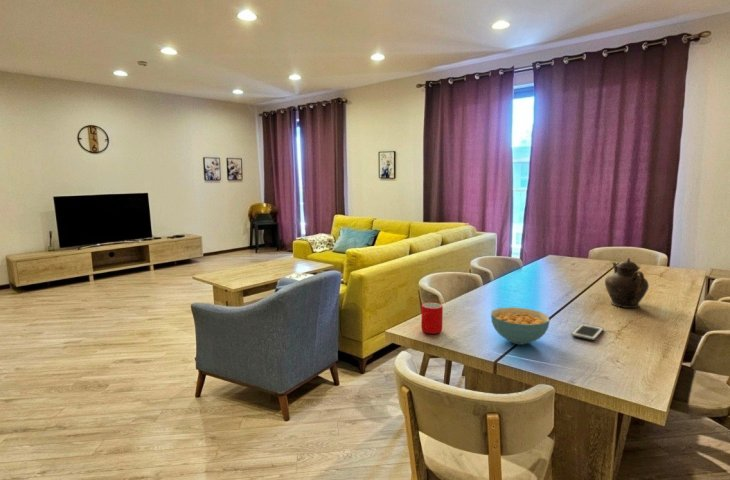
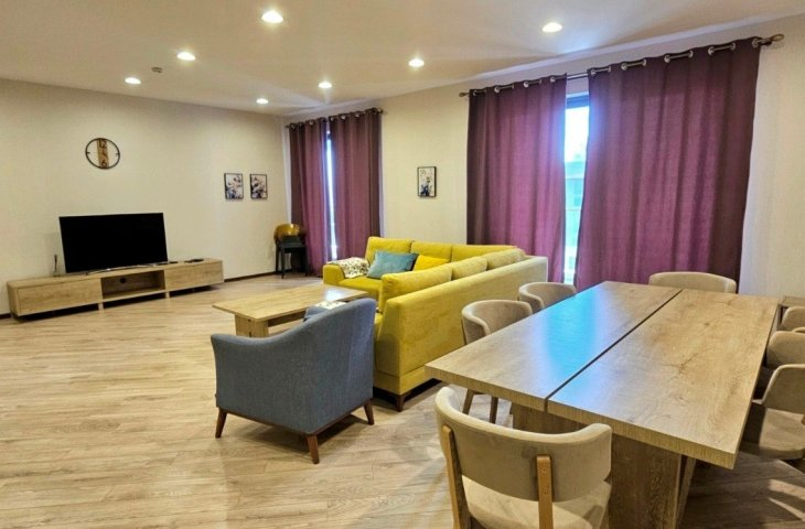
- cereal bowl [490,306,551,346]
- cell phone [570,323,604,342]
- cup [420,302,444,335]
- teapot [604,257,650,309]
